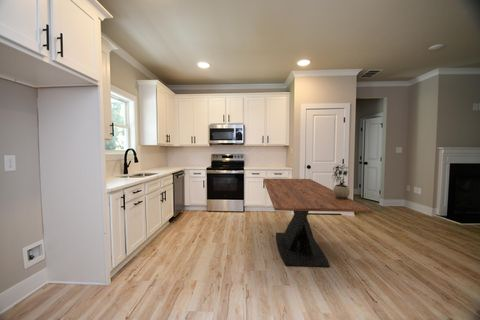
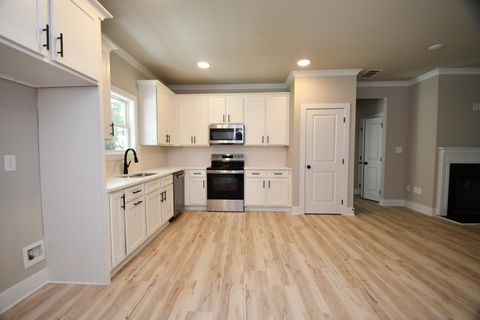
- dining table [262,178,372,268]
- potted plant [331,164,351,199]
